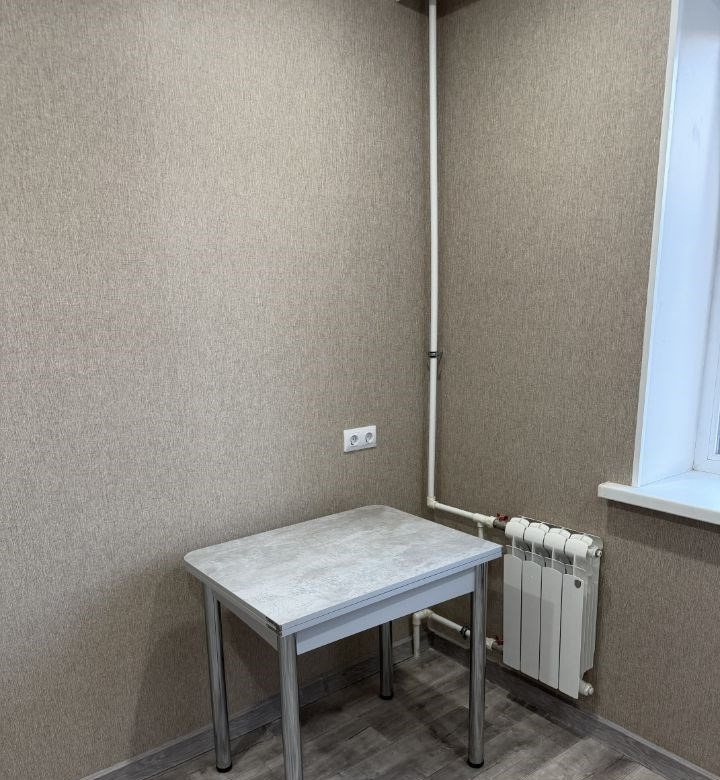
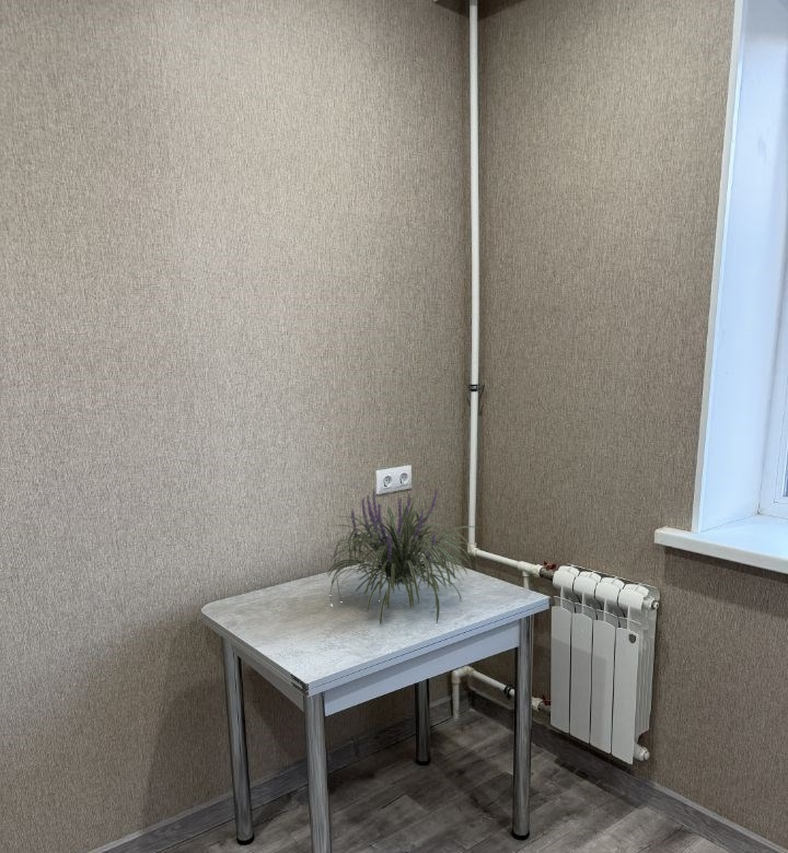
+ plant [321,488,482,626]
